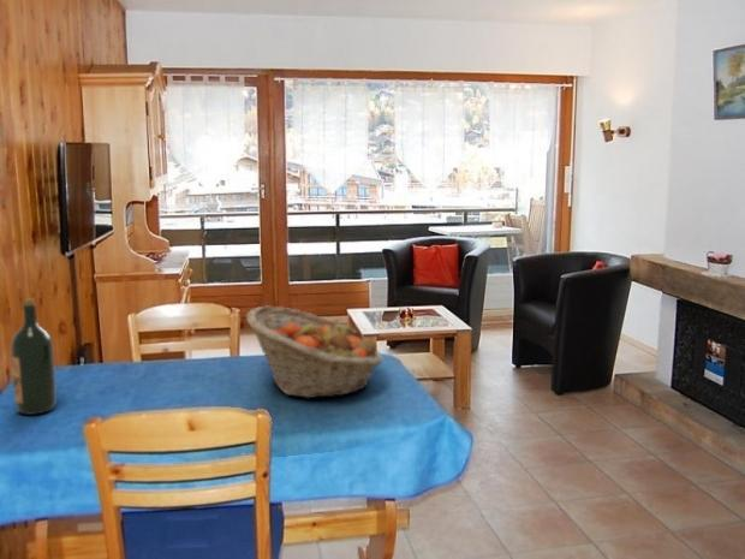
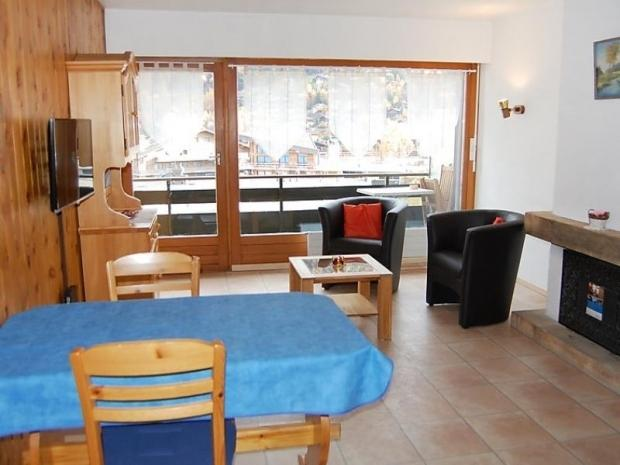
- fruit basket [245,305,383,399]
- wine bottle [10,298,56,416]
